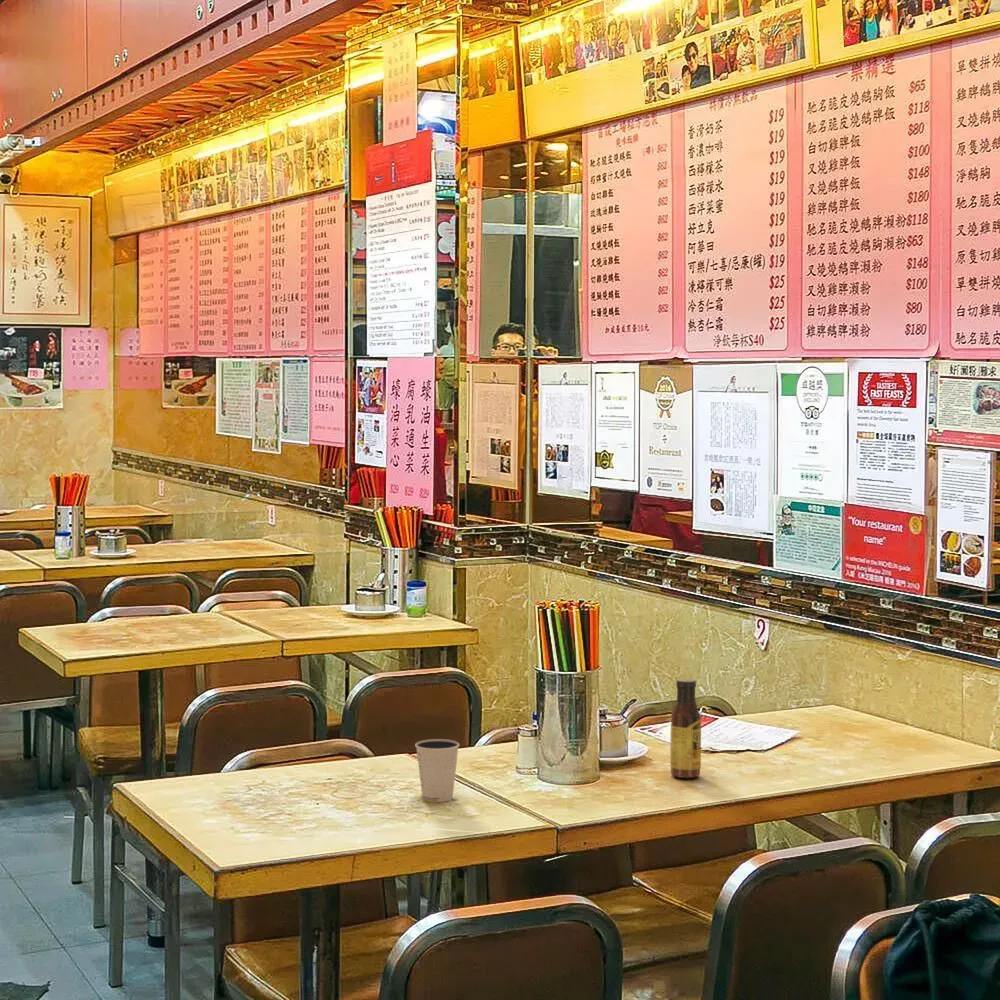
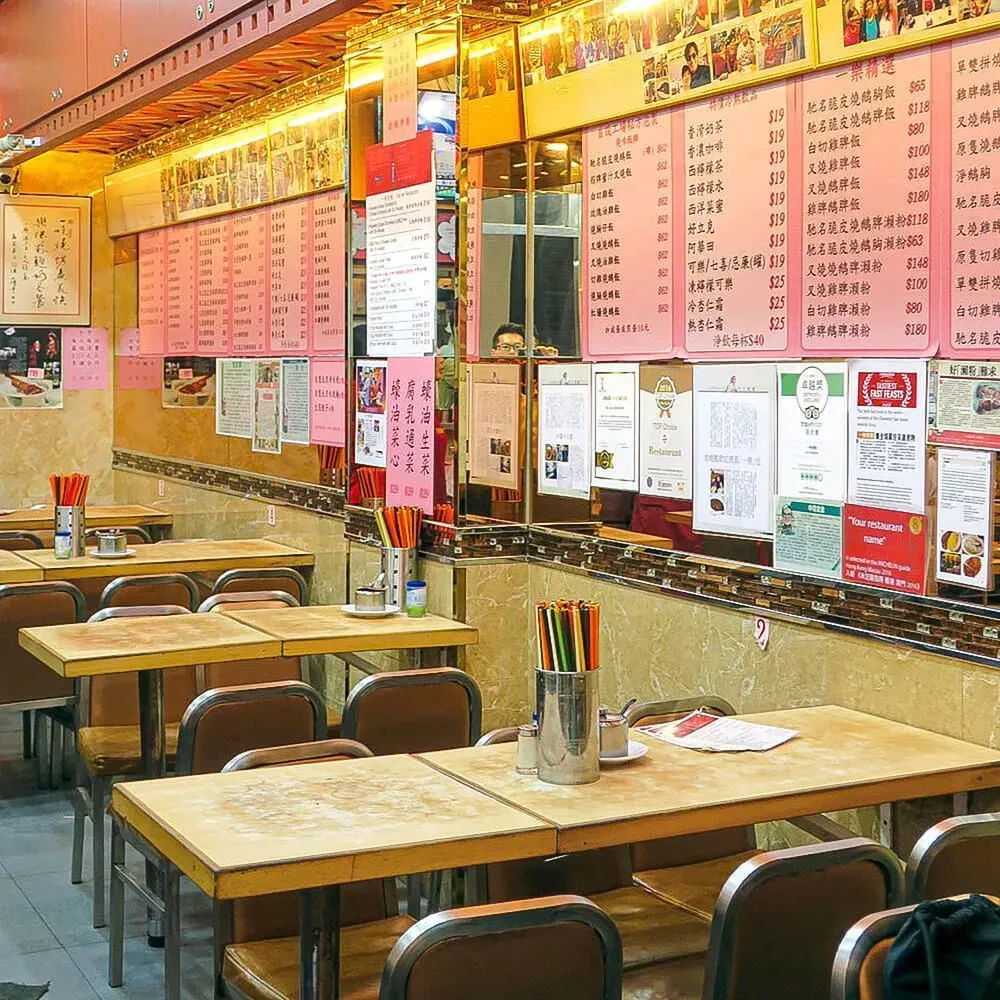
- dixie cup [414,738,460,803]
- sauce bottle [669,678,702,779]
